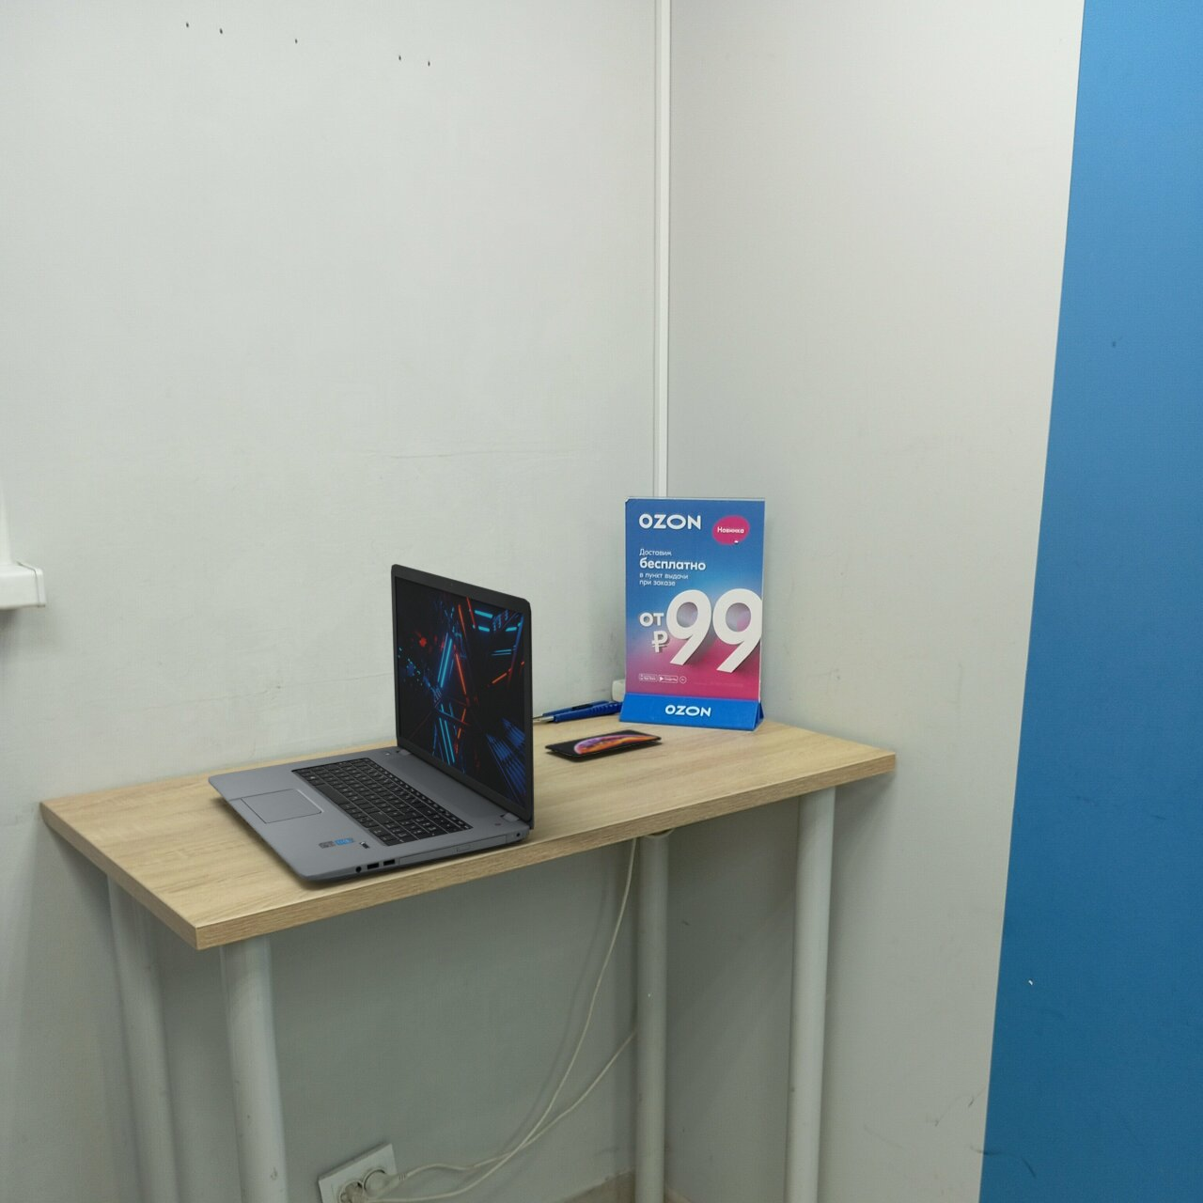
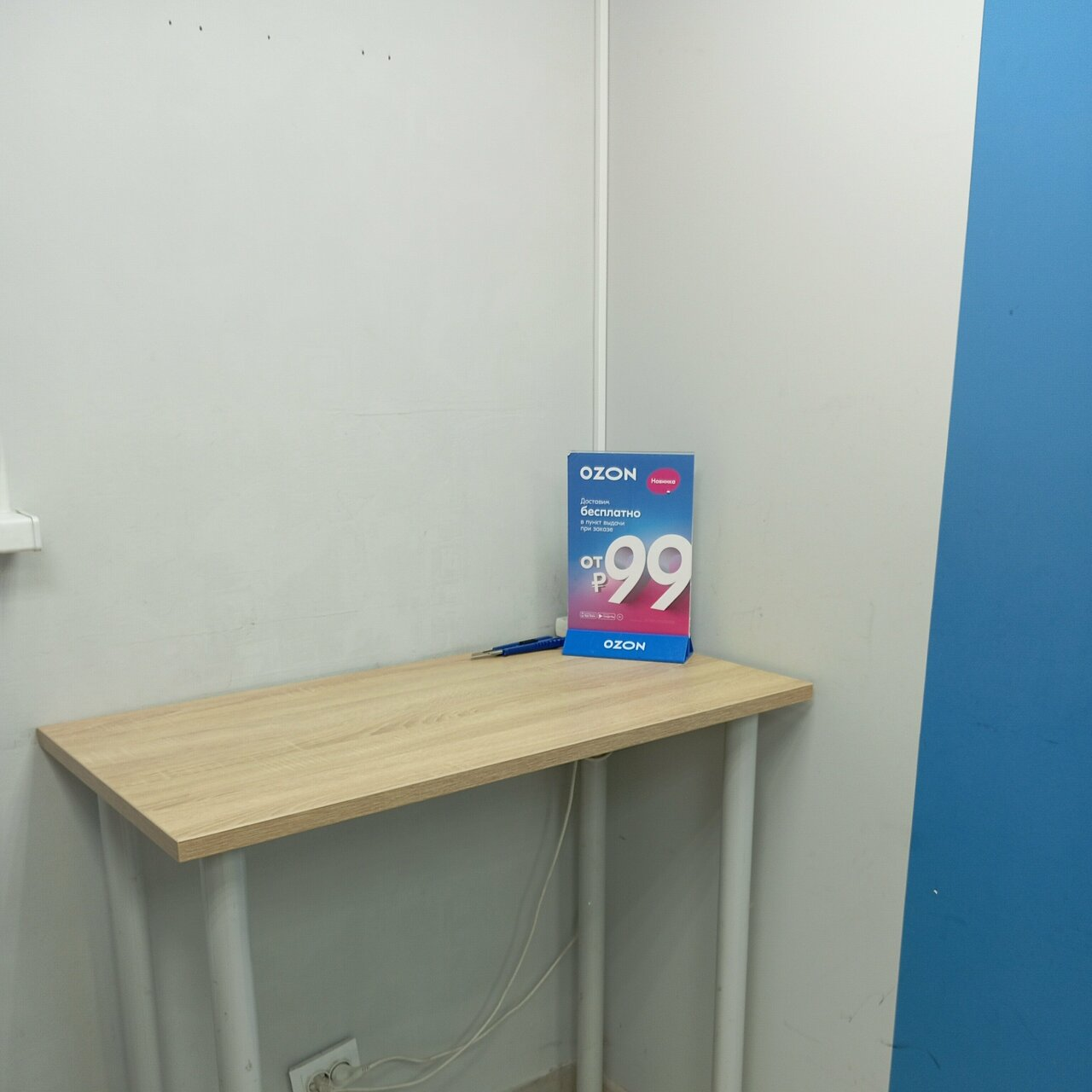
- laptop [207,563,534,884]
- smartphone [543,728,662,758]
